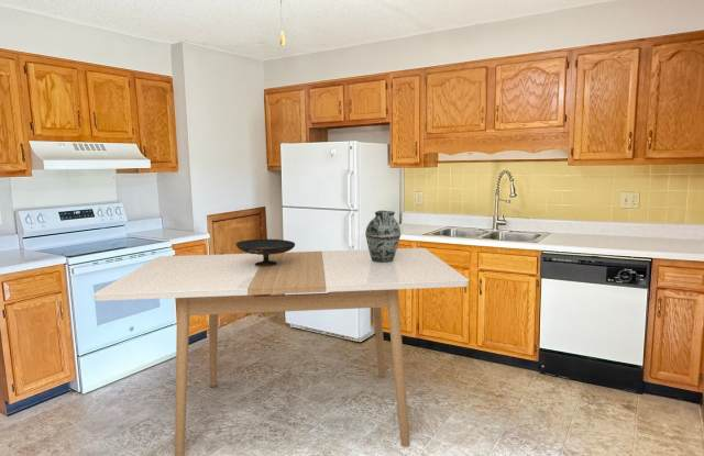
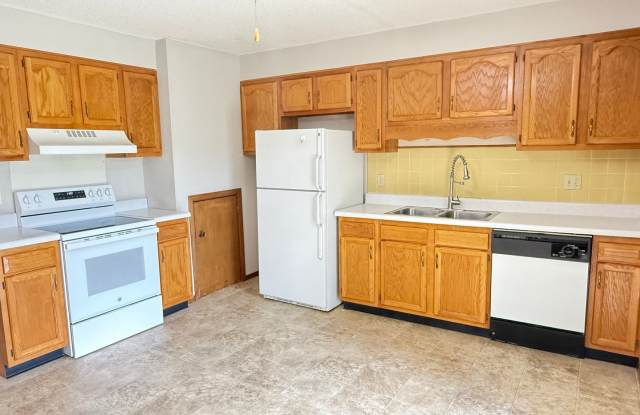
- dining table [92,247,470,456]
- vase [364,210,402,263]
- decorative bowl [235,238,296,267]
